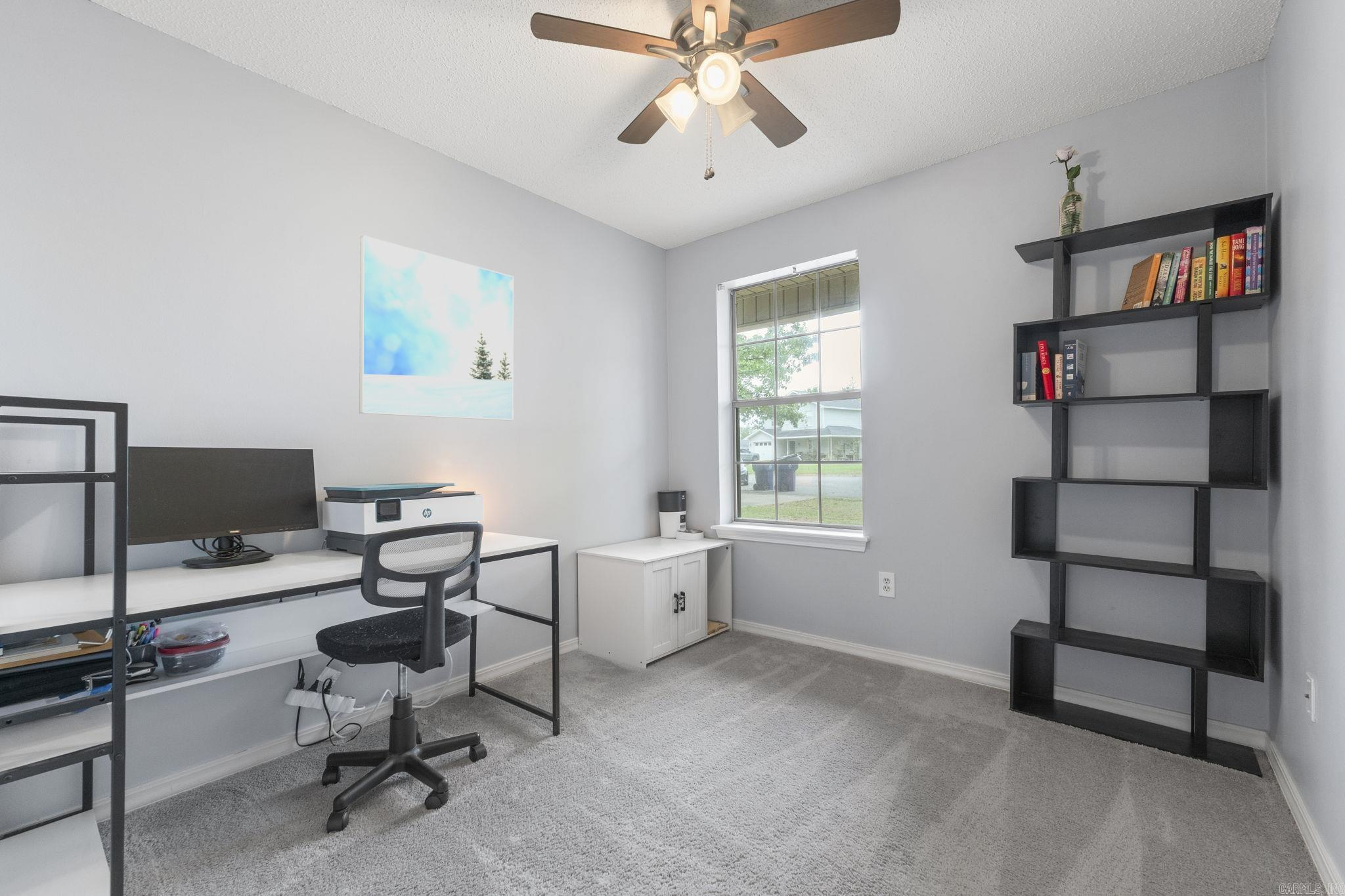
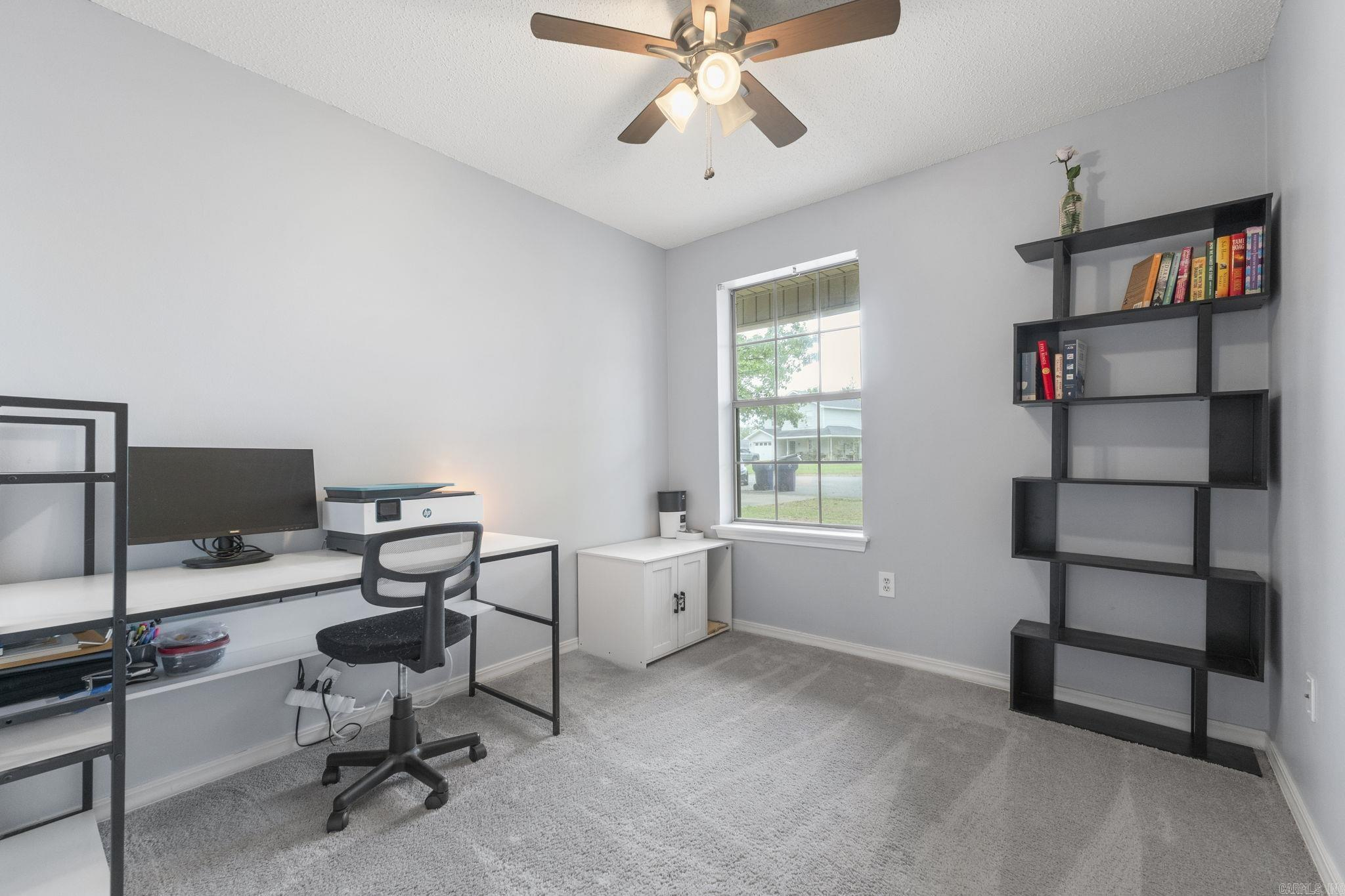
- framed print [359,235,514,421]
